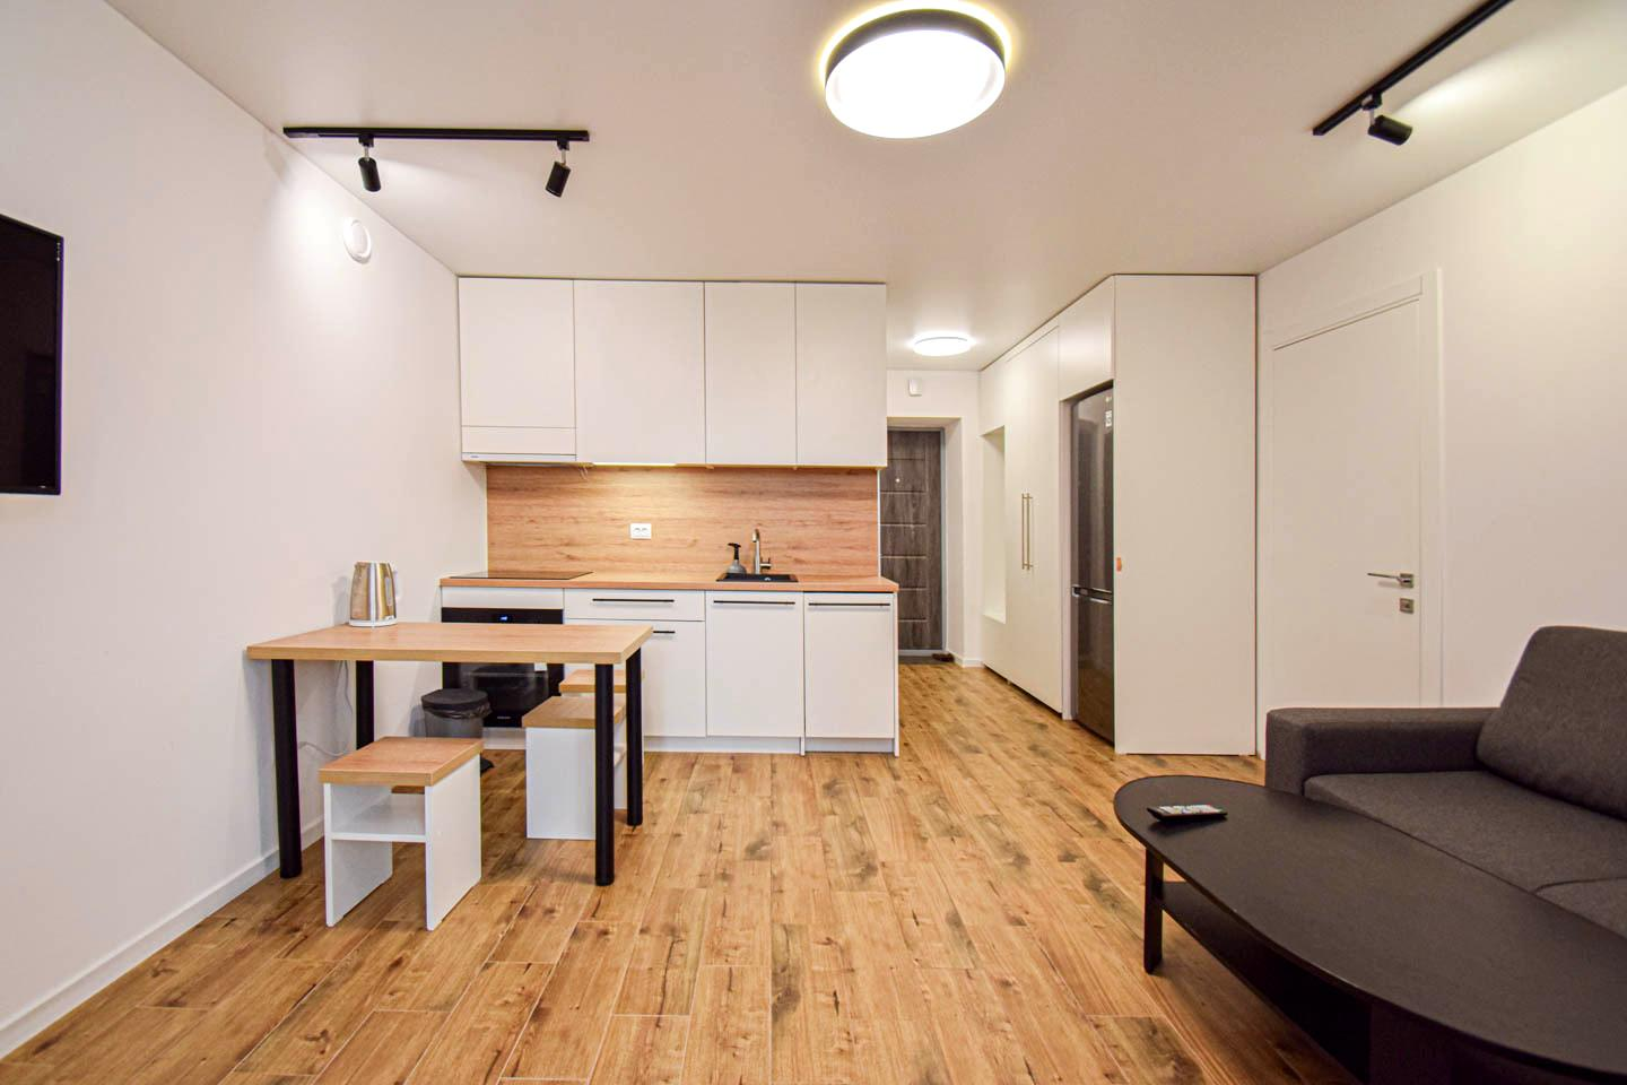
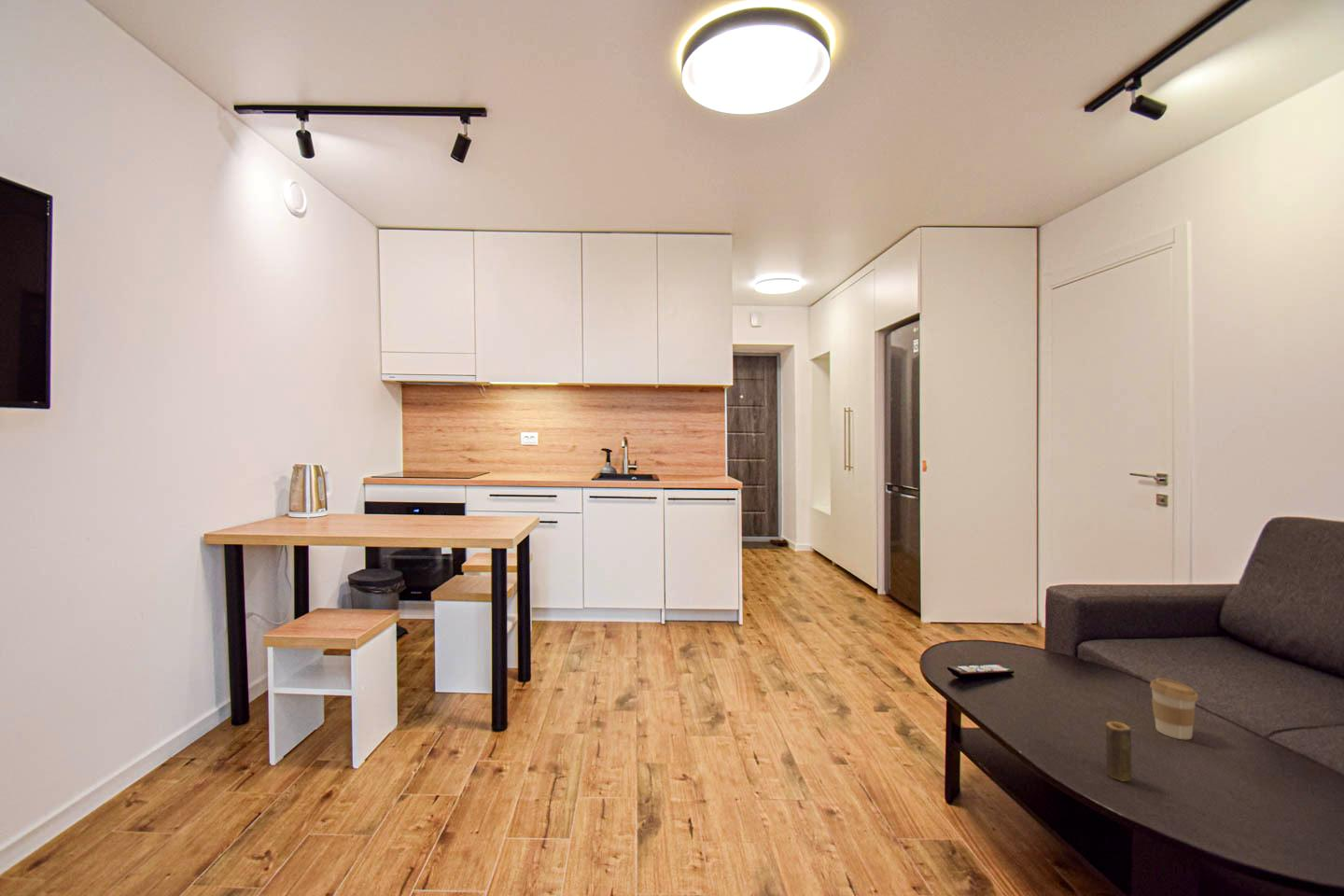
+ coffee cup [1149,678,1199,740]
+ candle [1105,721,1133,782]
